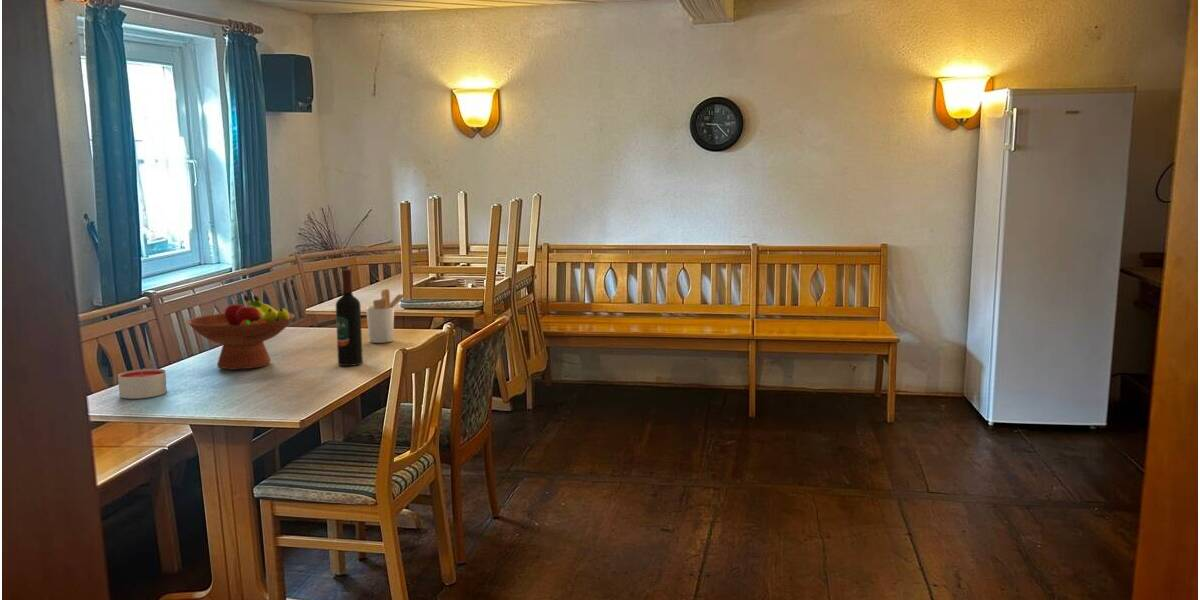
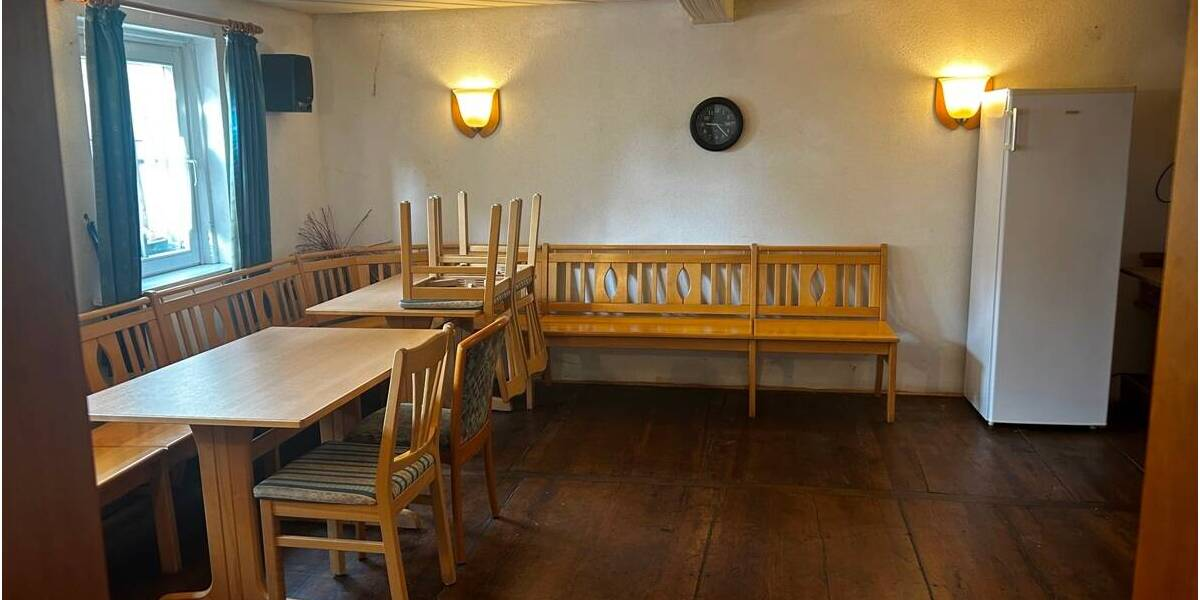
- wine bottle [335,268,364,367]
- candle [117,368,168,400]
- fruit bowl [186,294,296,370]
- utensil holder [365,288,409,344]
